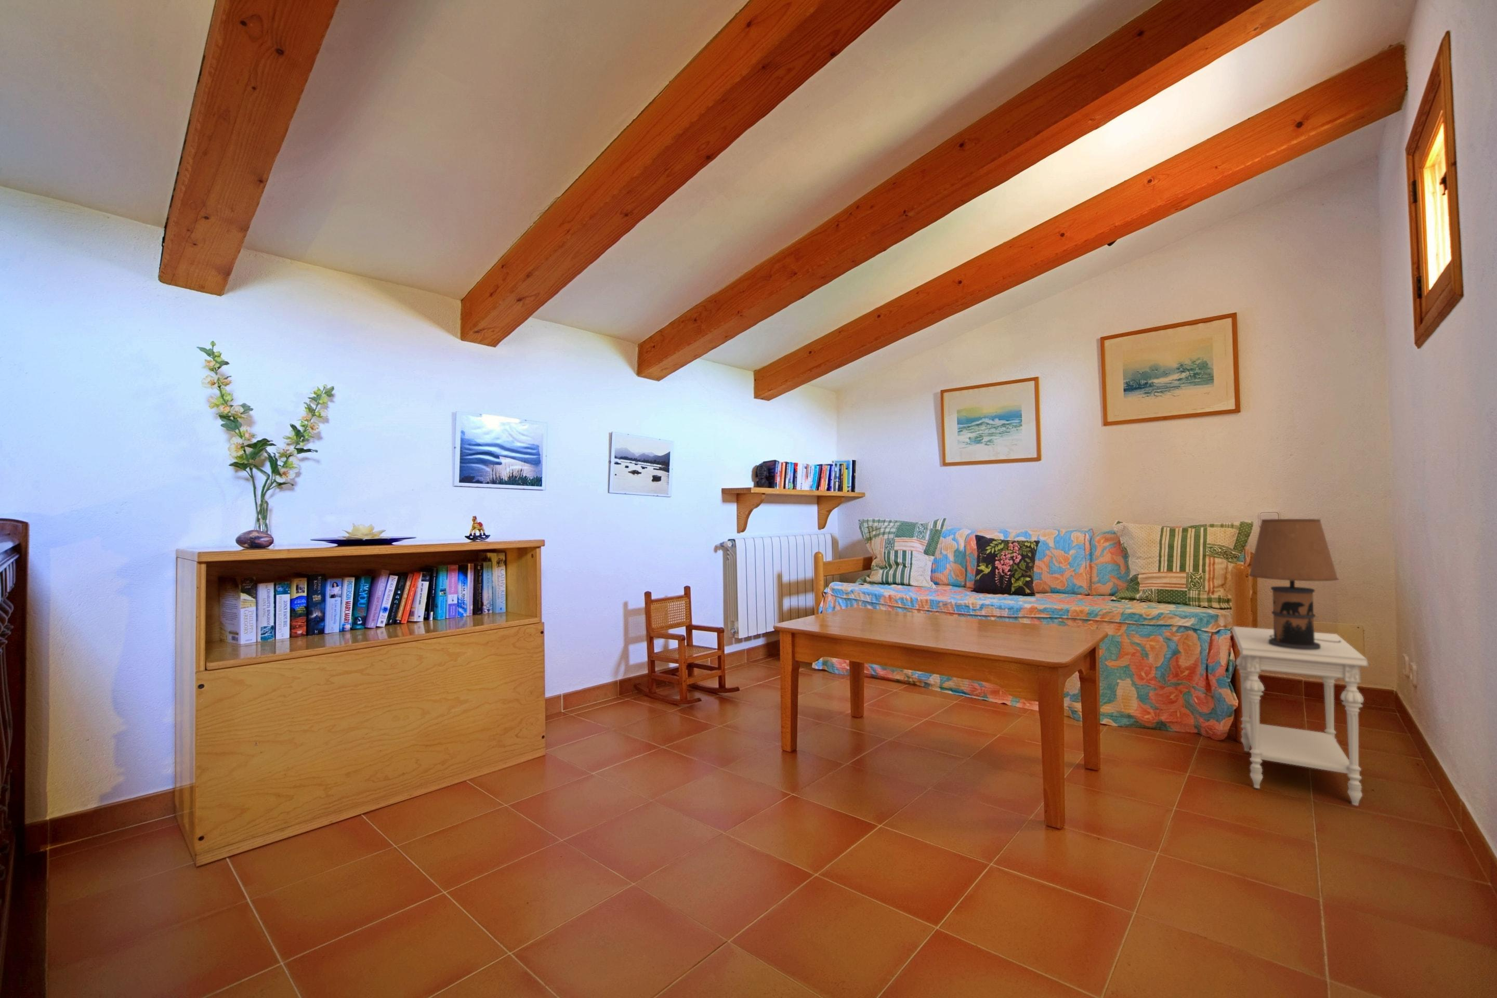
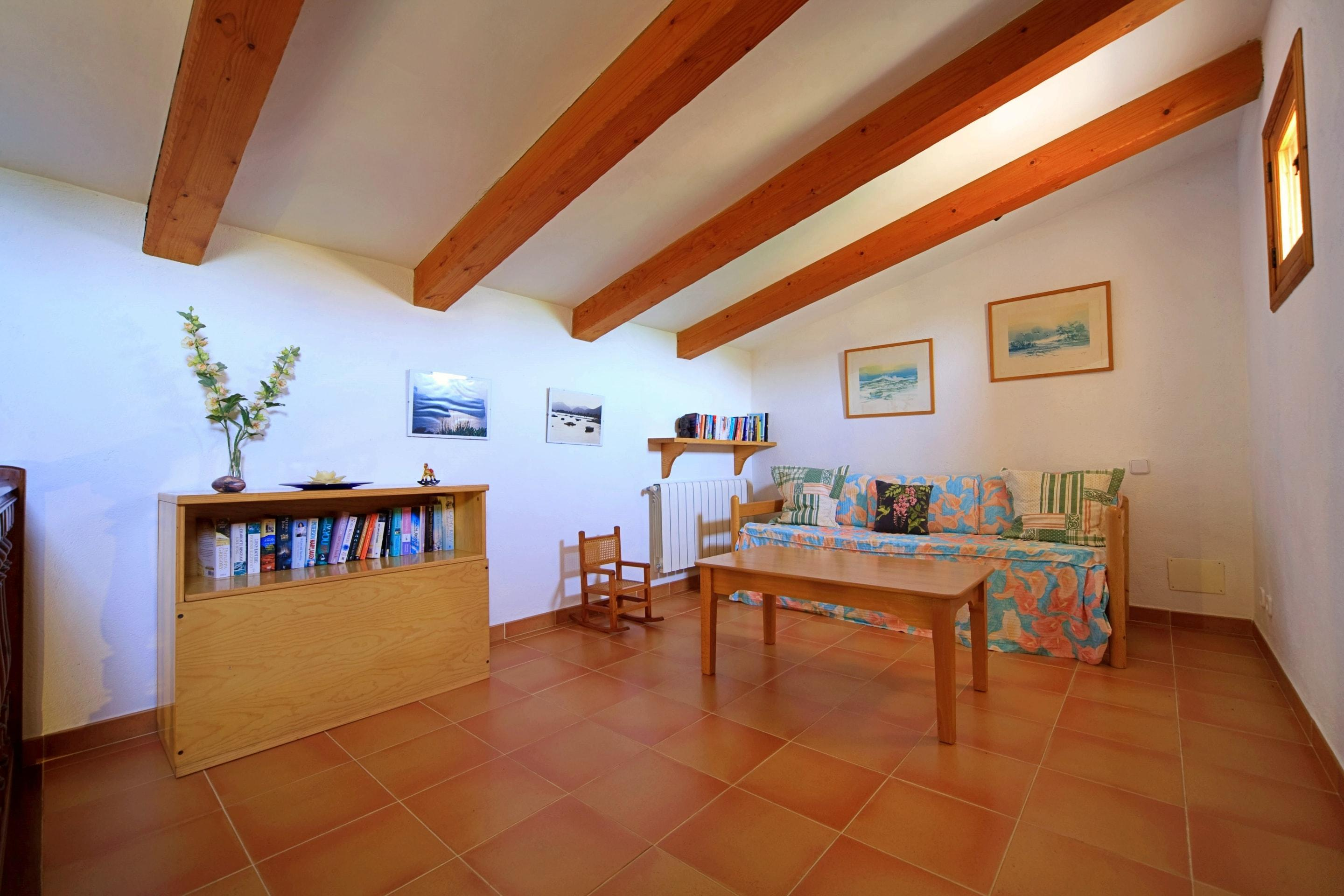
- side table [1232,626,1369,805]
- table lamp [1248,518,1341,649]
